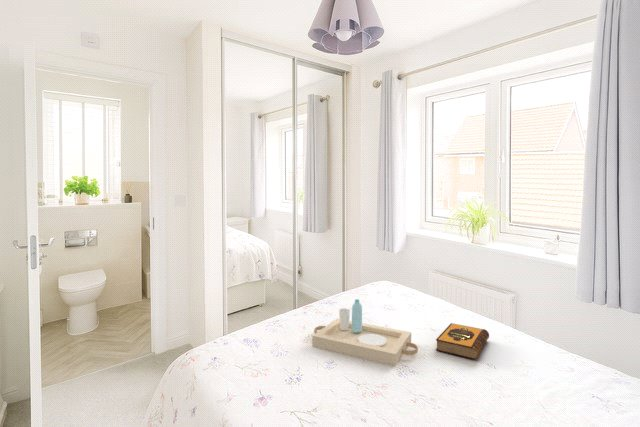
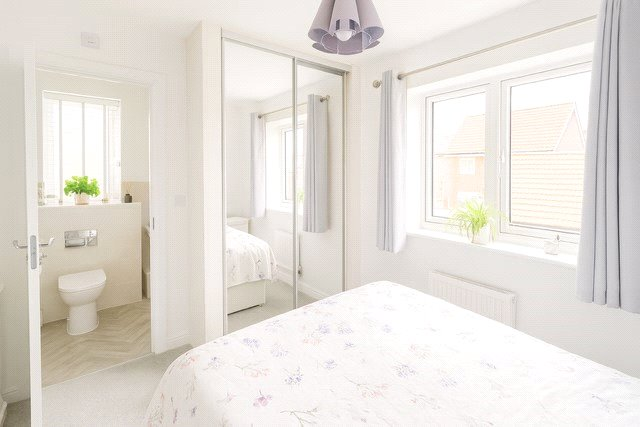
- serving tray [311,298,419,367]
- hardback book [435,322,490,360]
